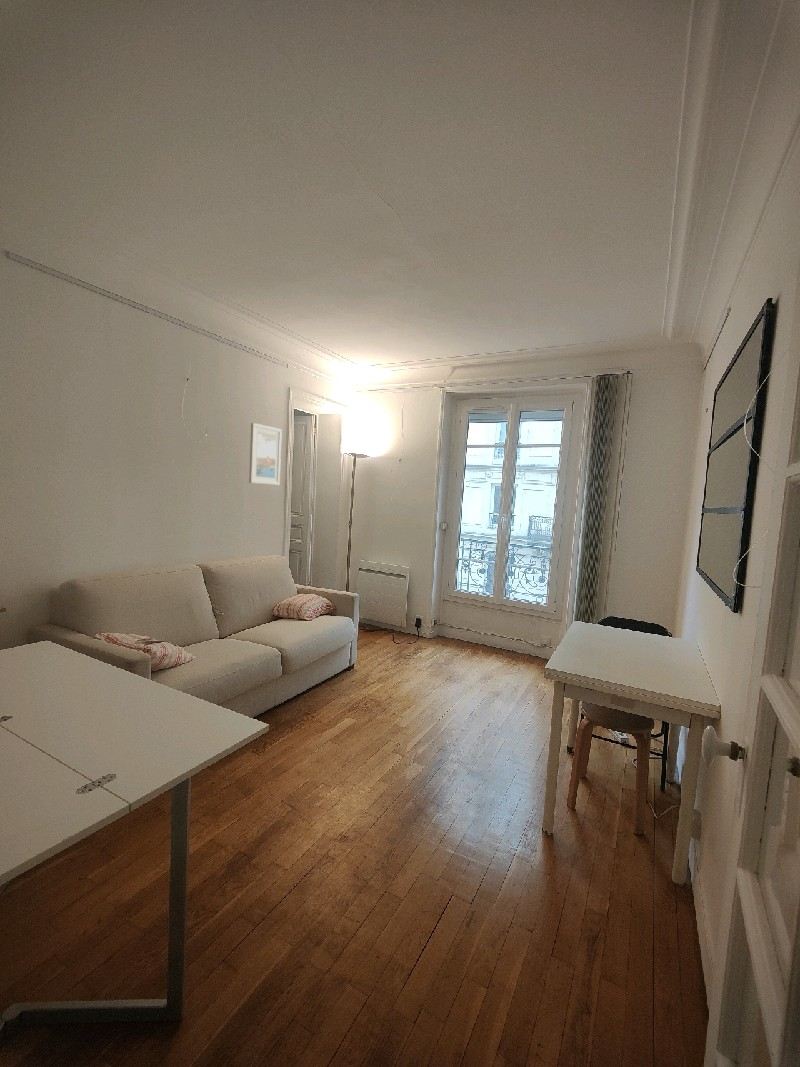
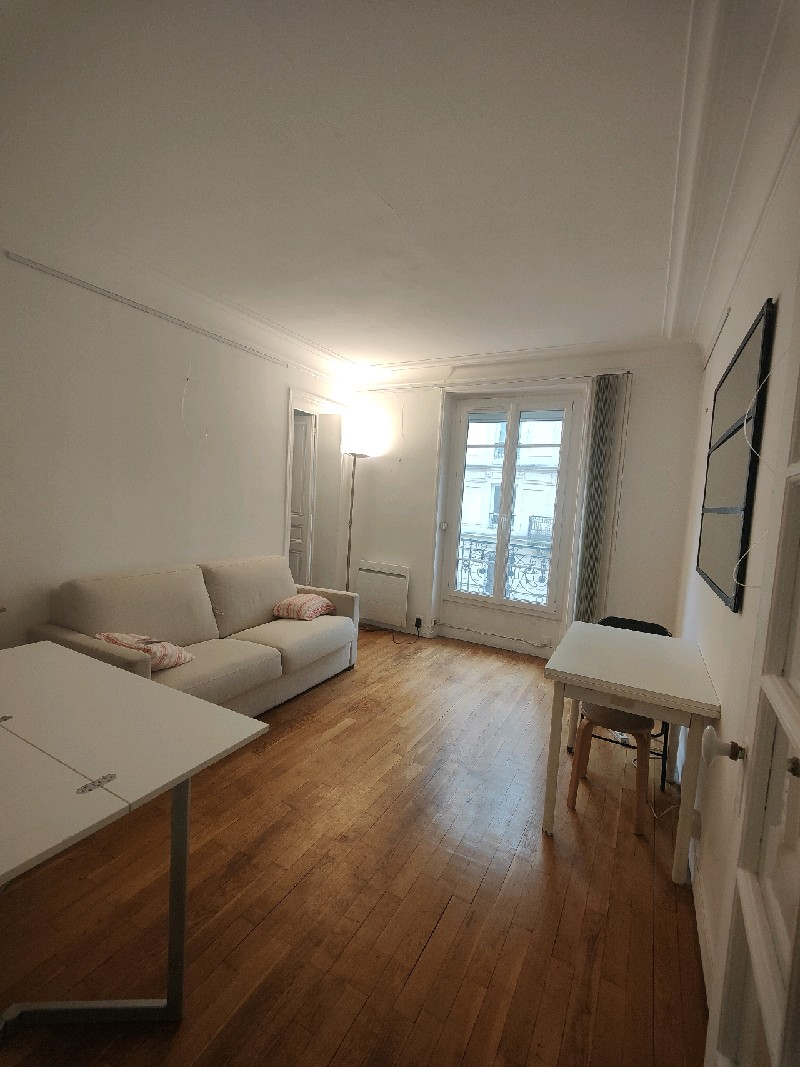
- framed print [248,422,283,486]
